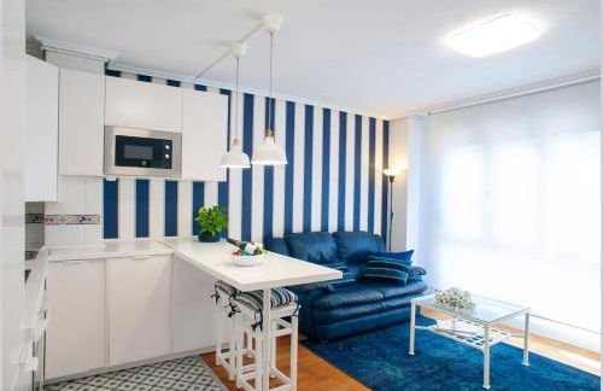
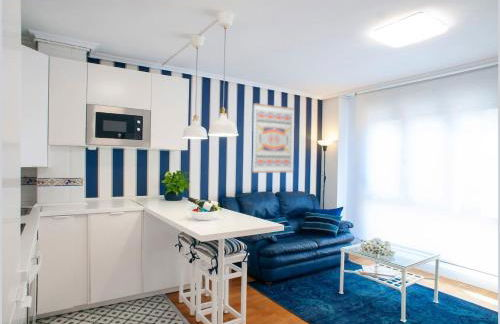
+ wall art [251,102,295,174]
